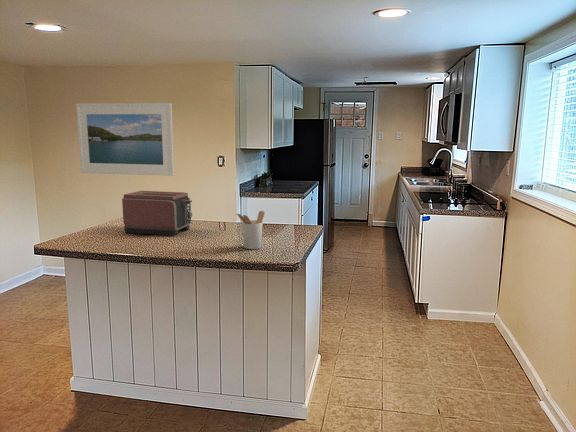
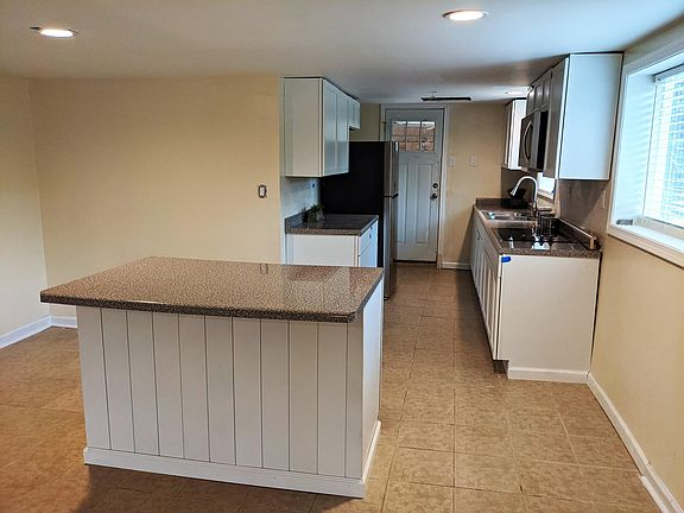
- toaster [121,190,193,237]
- utensil holder [235,210,266,250]
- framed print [75,102,175,177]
